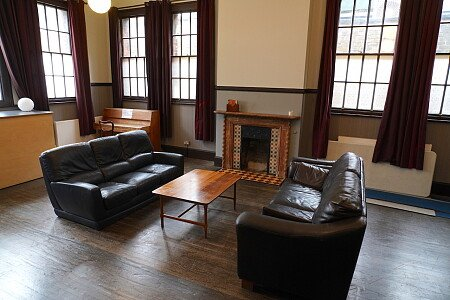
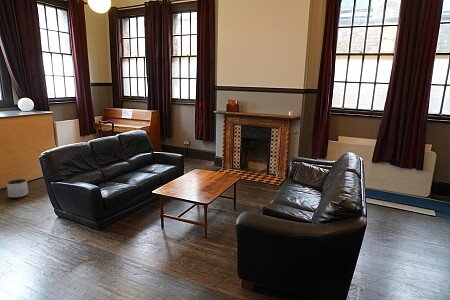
+ planter [6,178,29,199]
